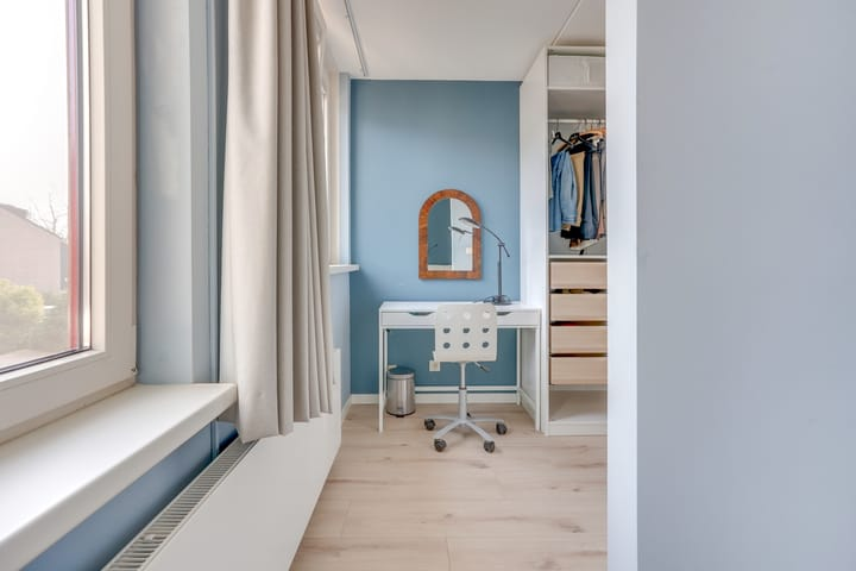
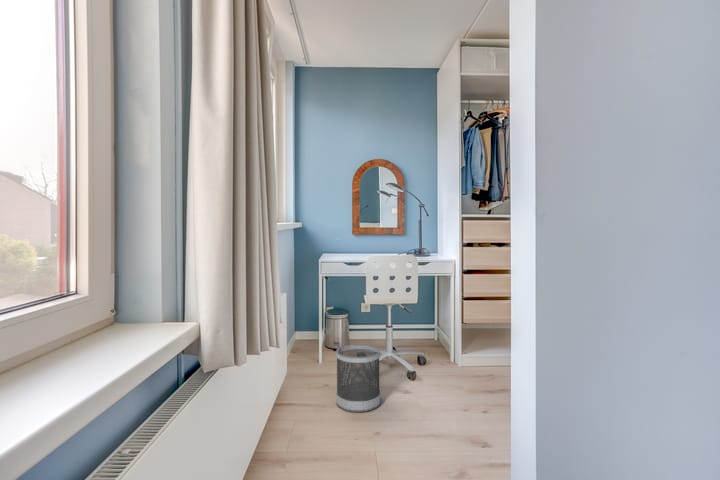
+ wastebasket [335,343,381,413]
